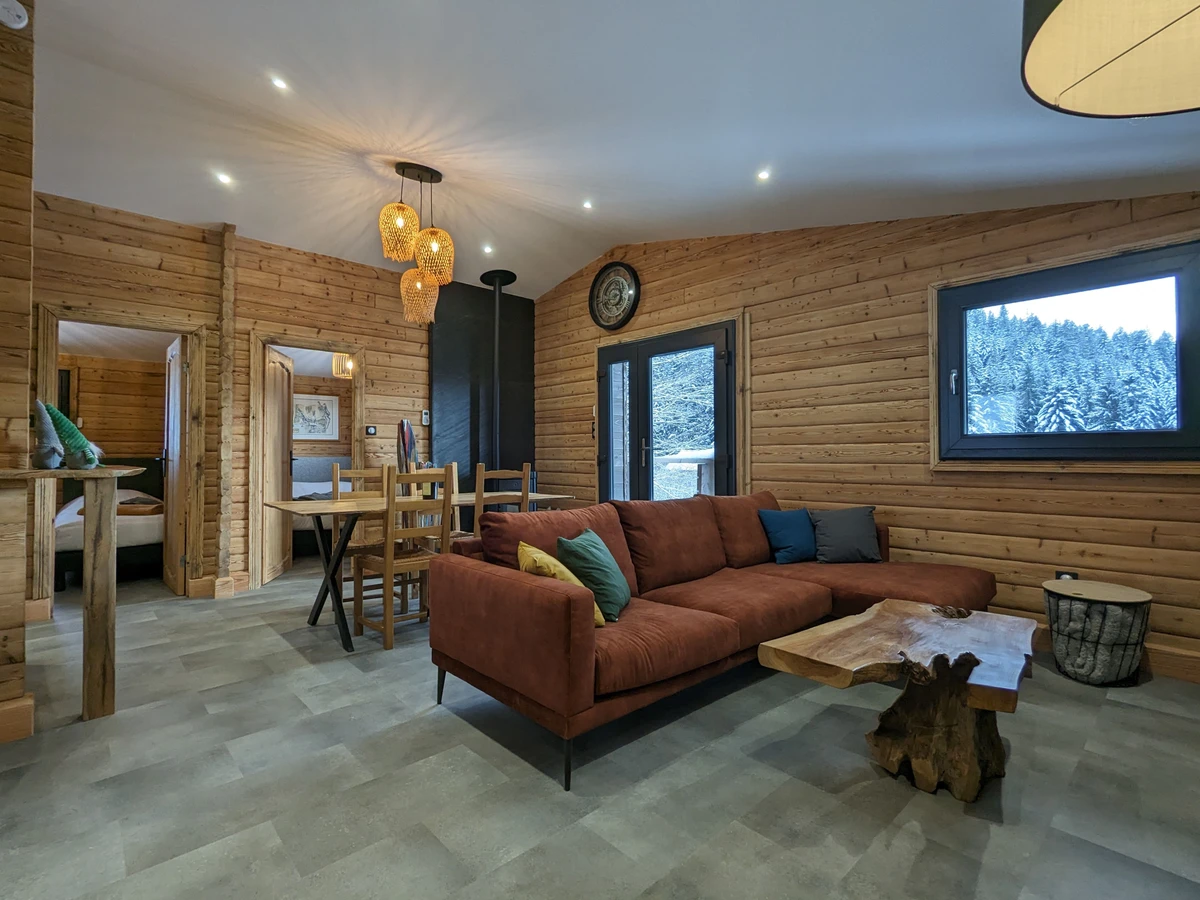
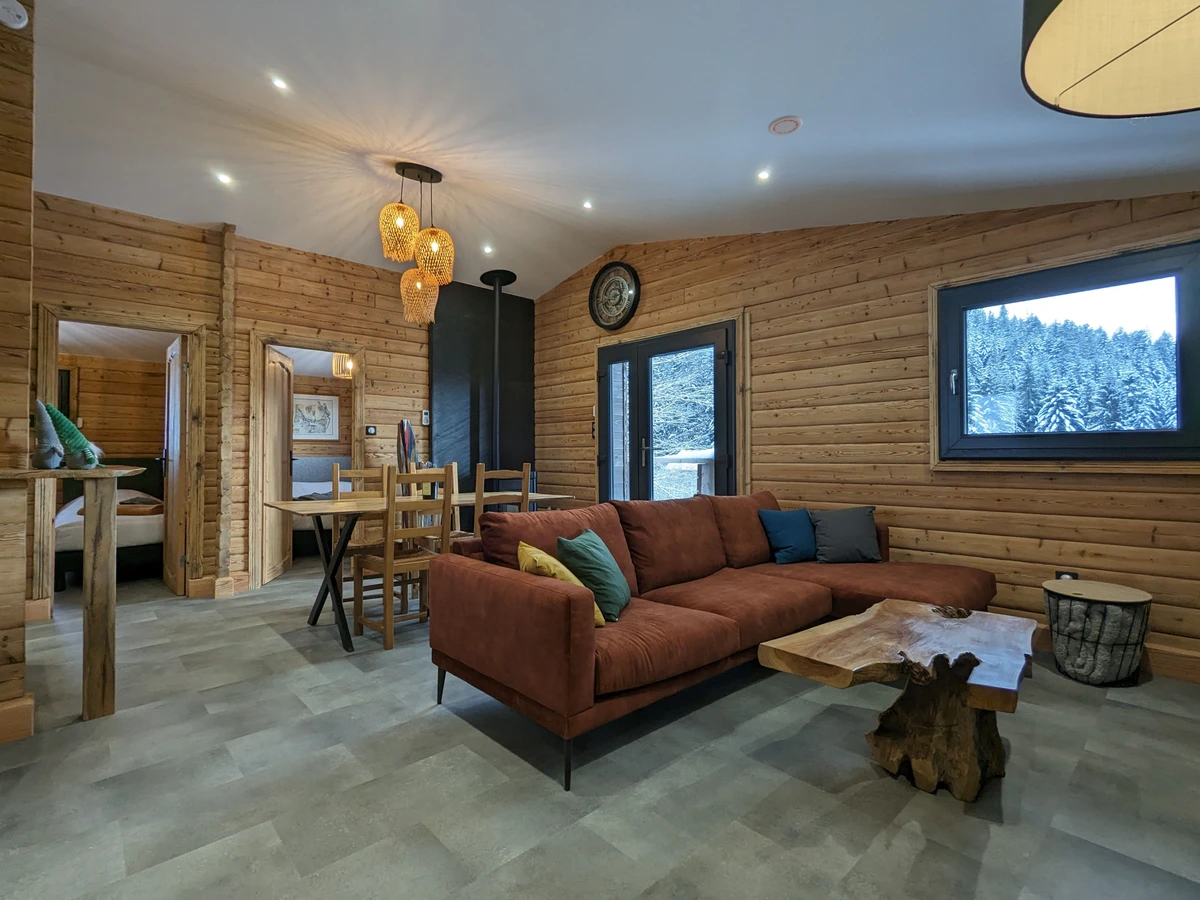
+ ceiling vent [767,114,804,136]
